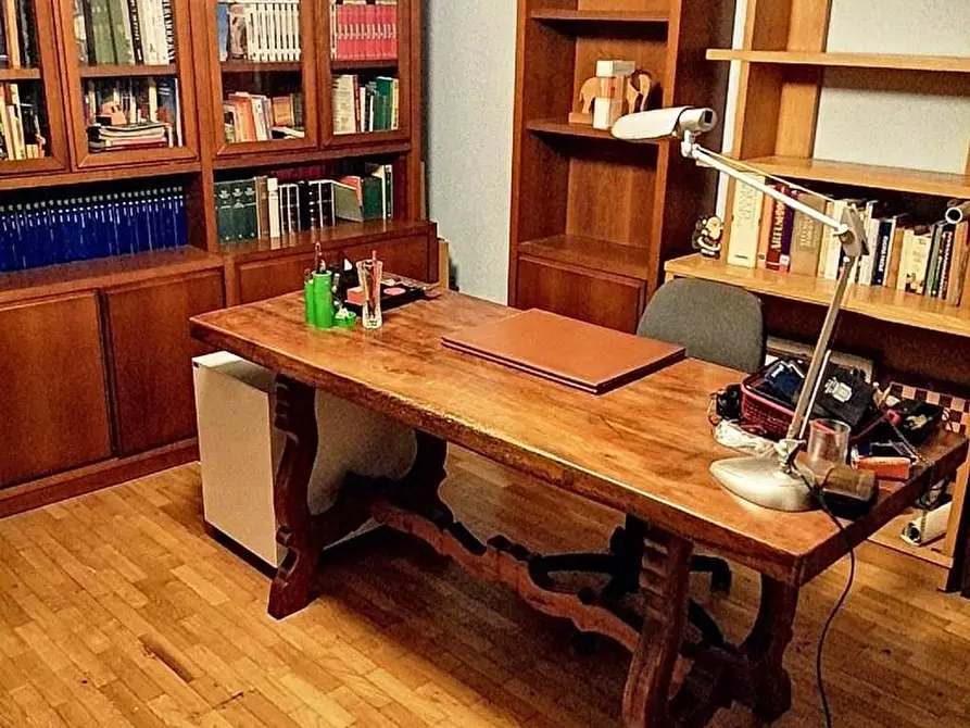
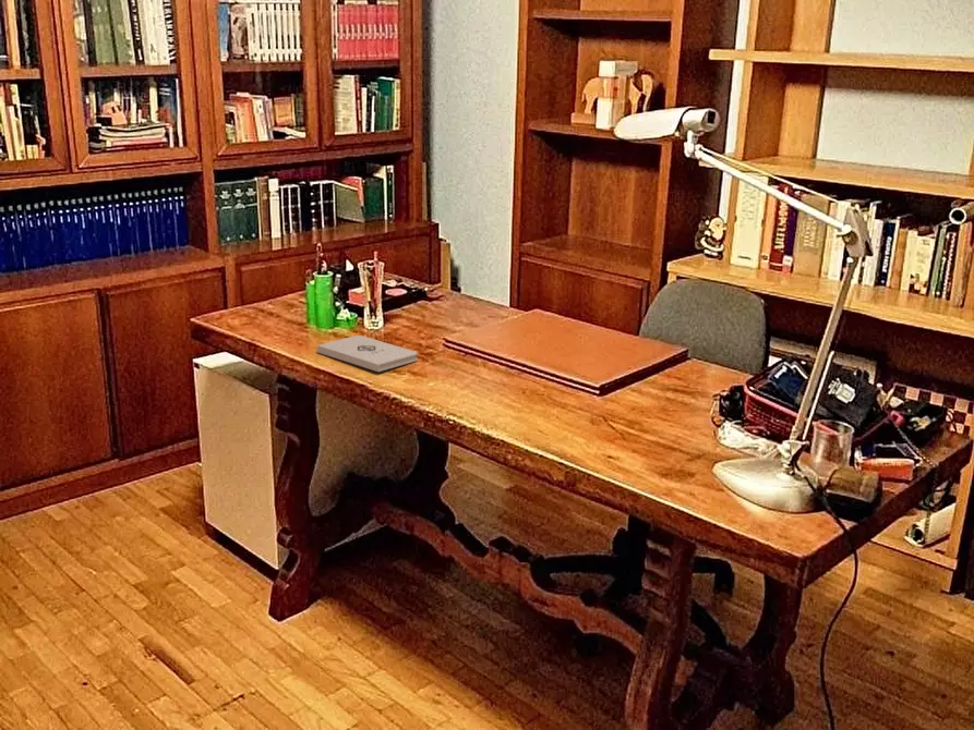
+ notepad [316,334,419,373]
